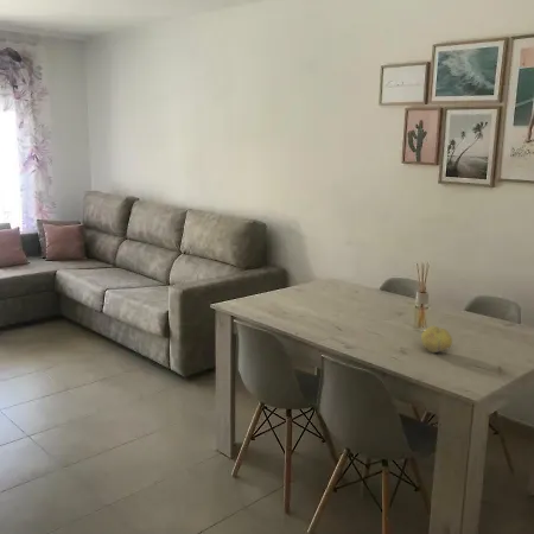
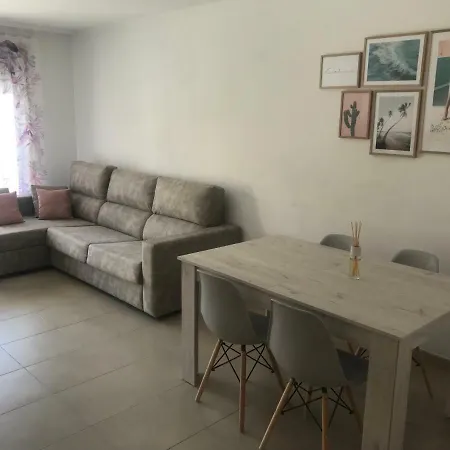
- fruit [420,325,453,354]
